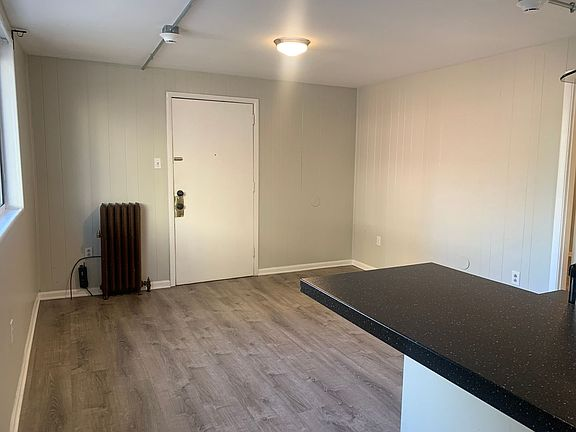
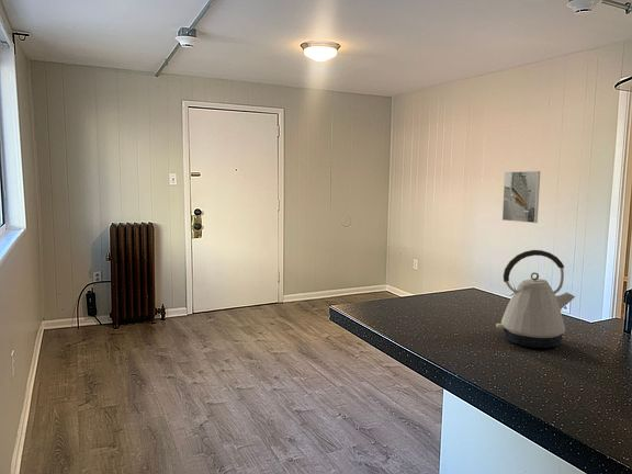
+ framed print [501,170,541,224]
+ kettle [495,249,576,349]
